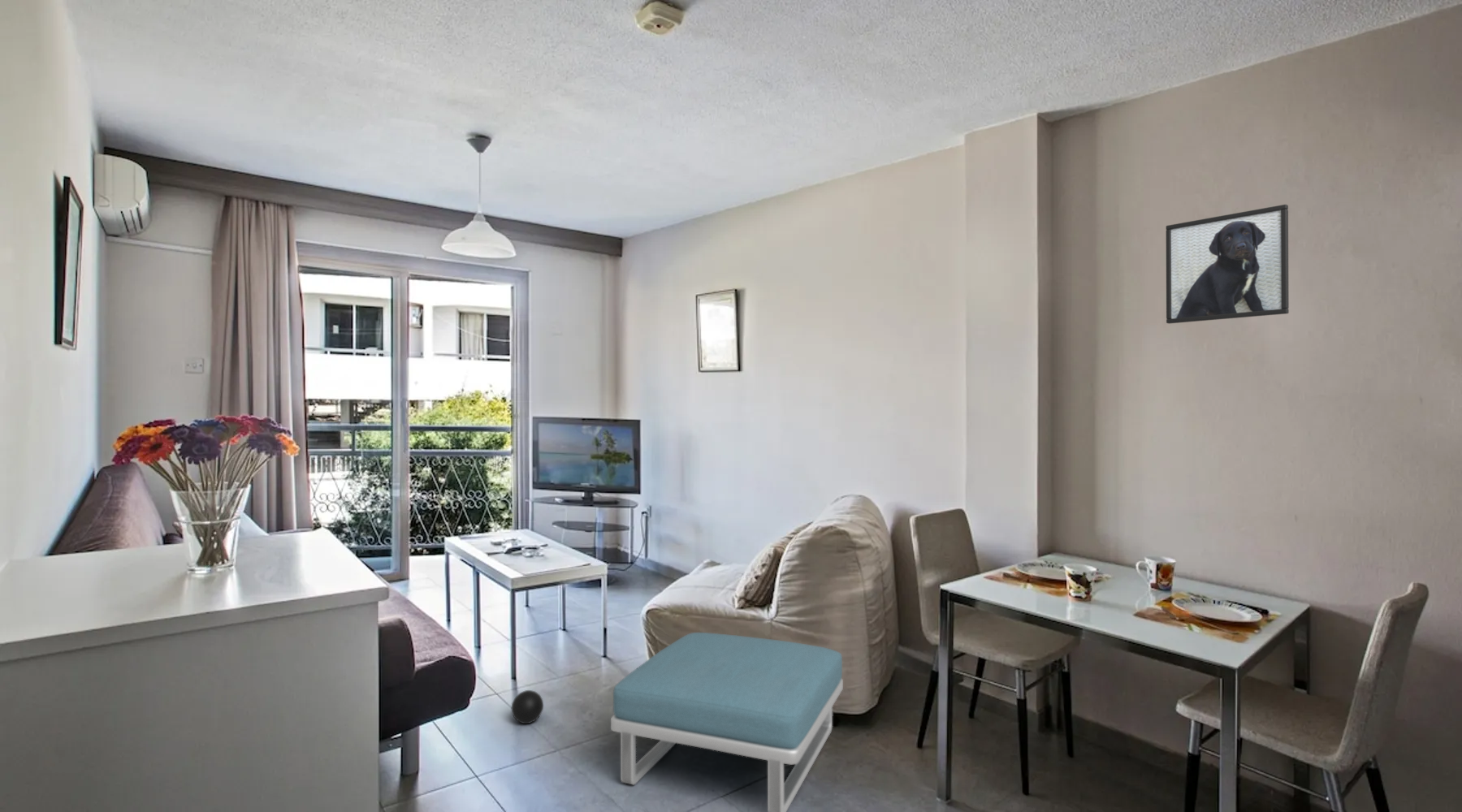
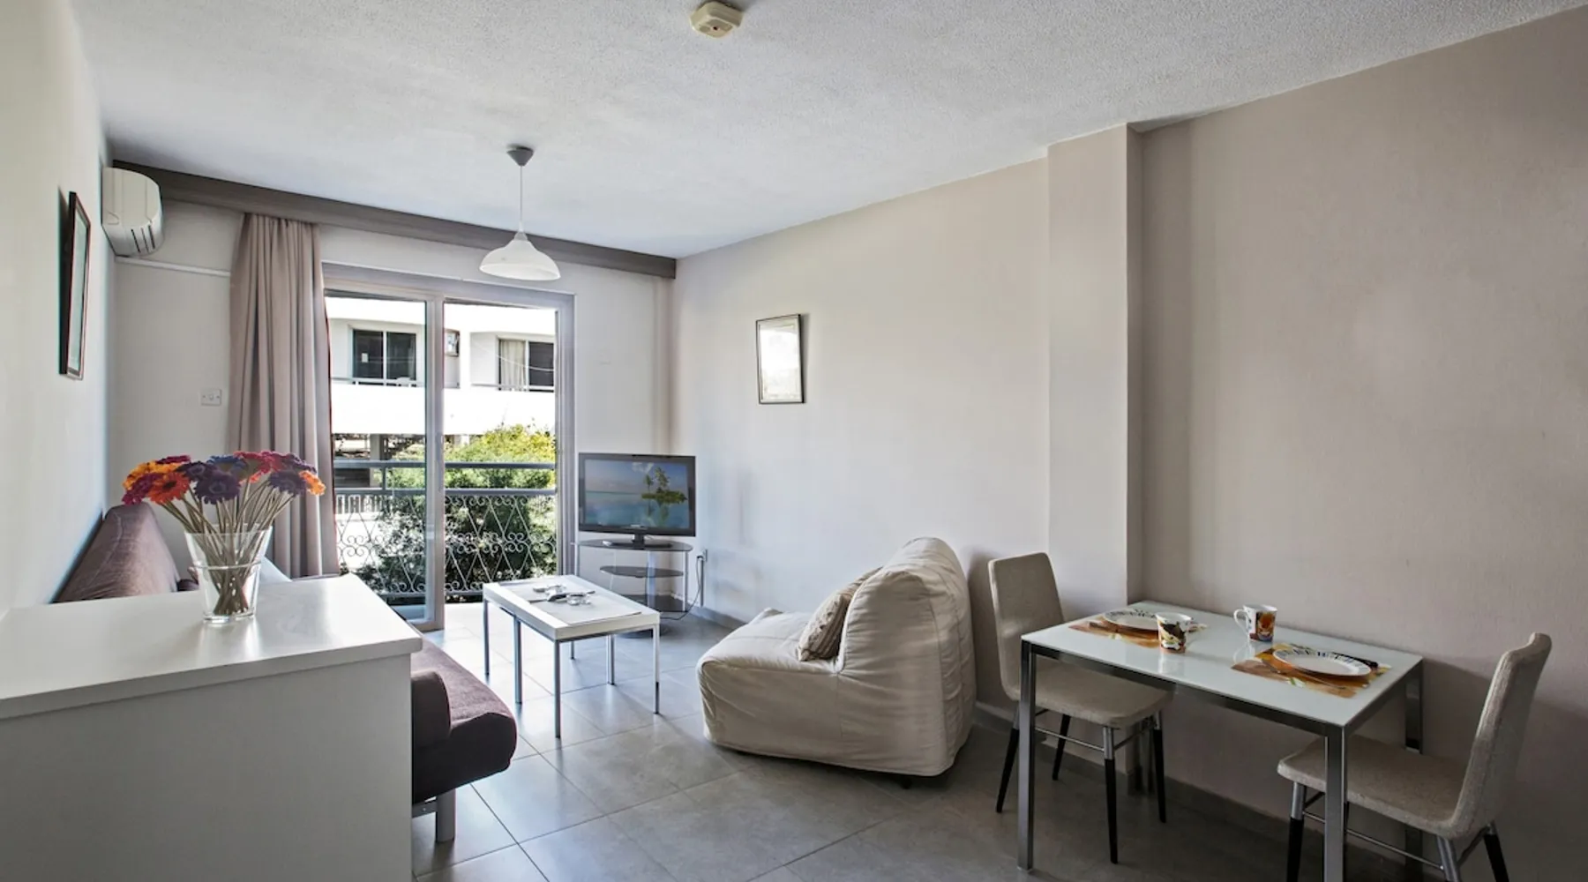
- footstool [610,632,844,812]
- ball [511,689,544,724]
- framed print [1166,204,1290,325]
